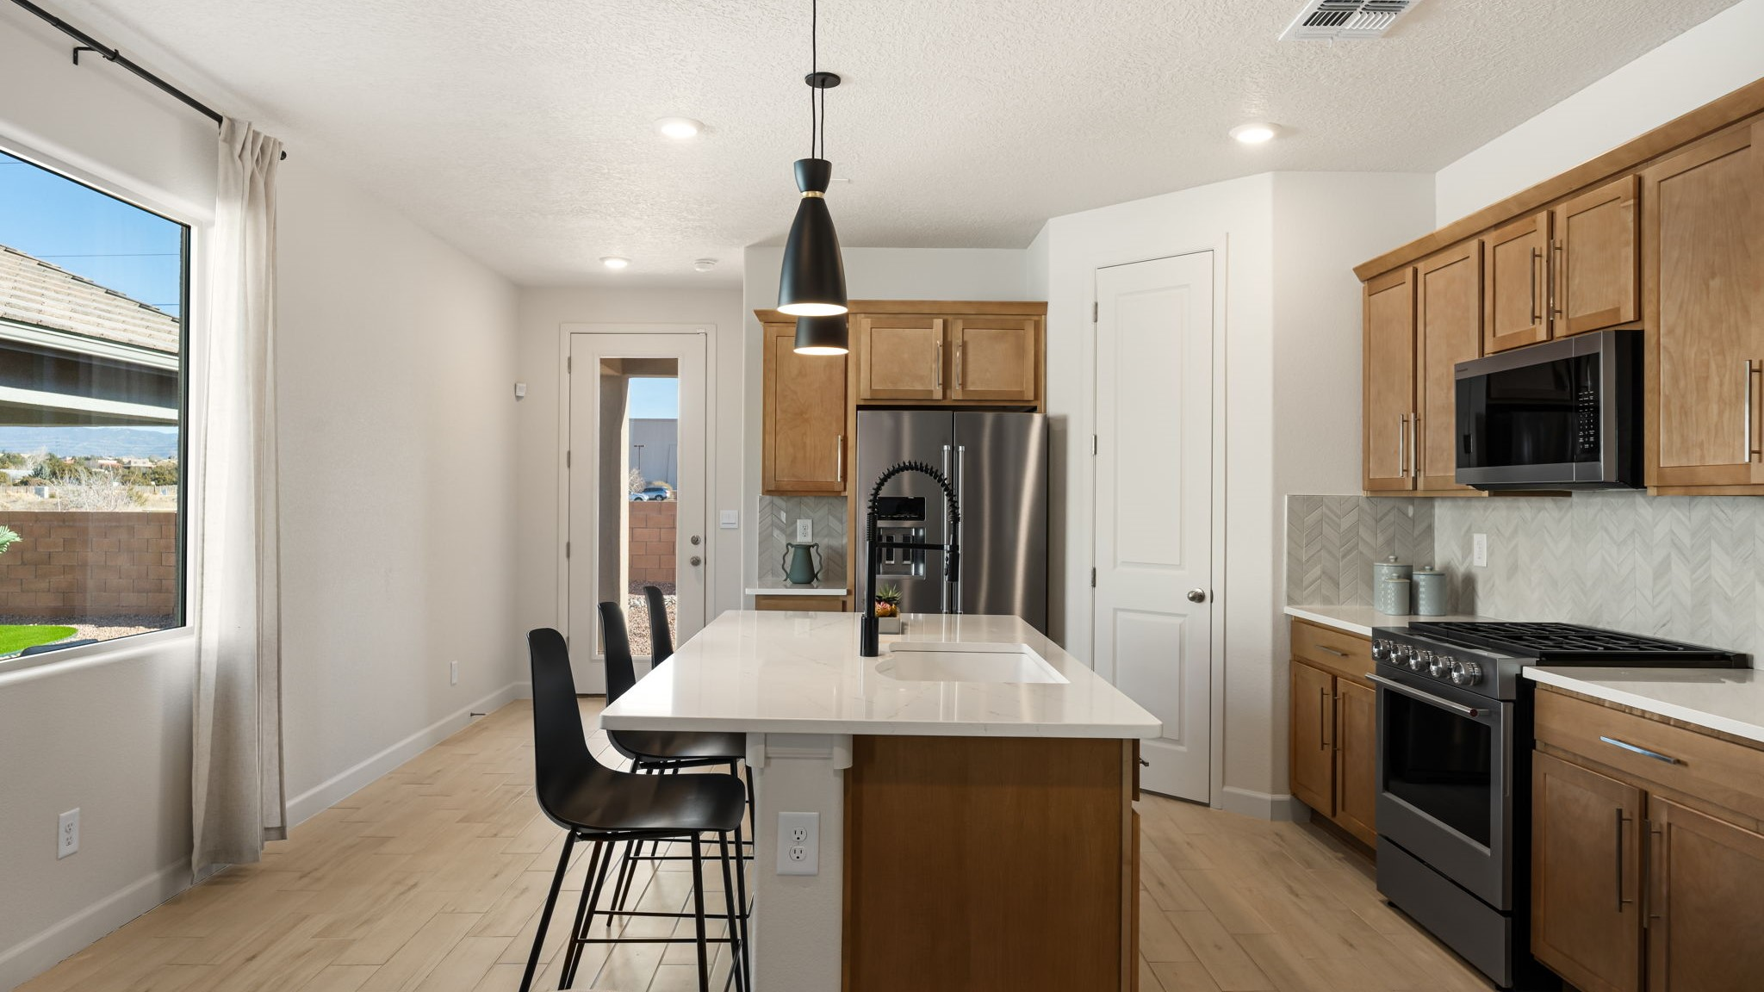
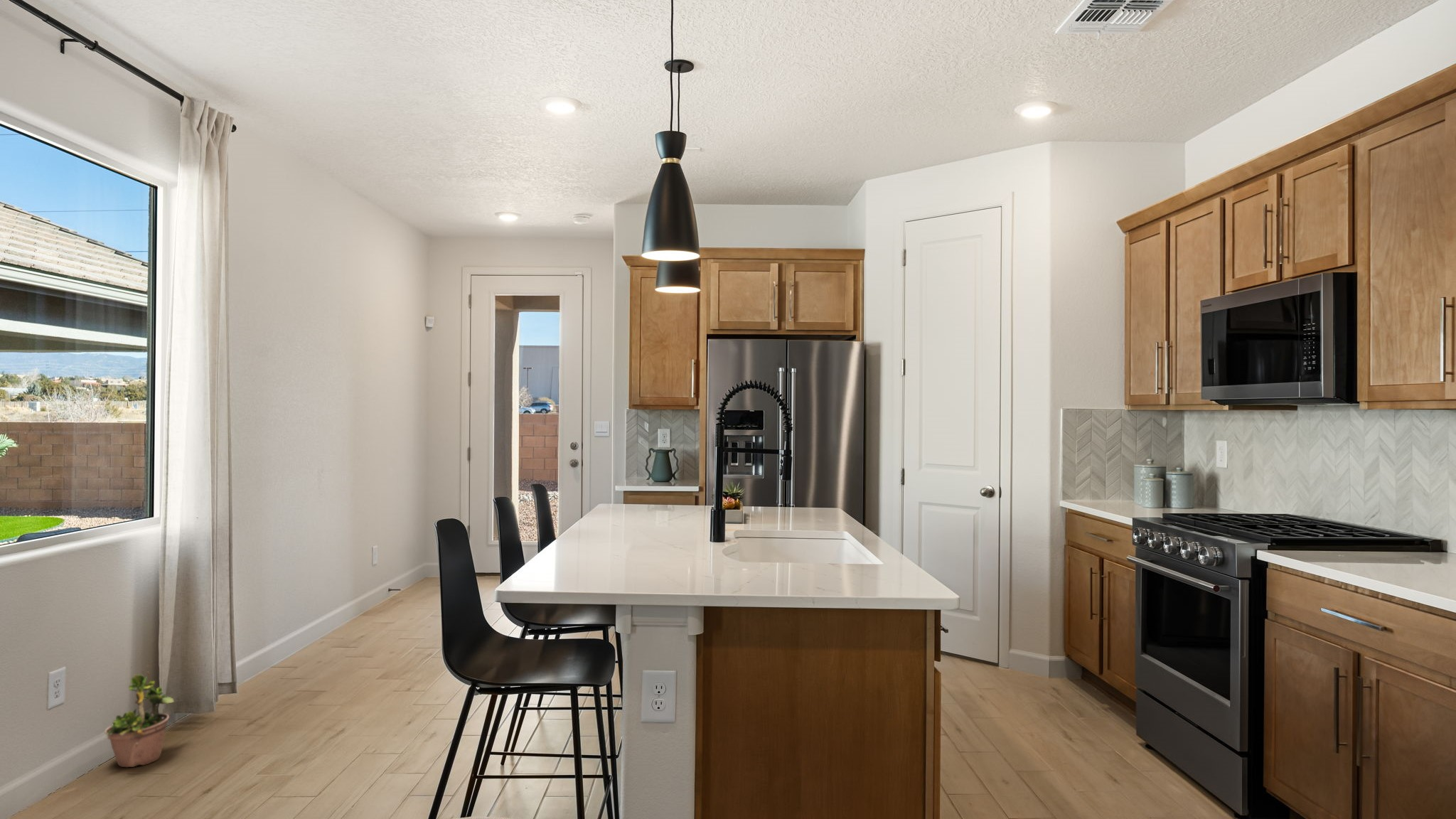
+ potted plant [104,664,175,768]
